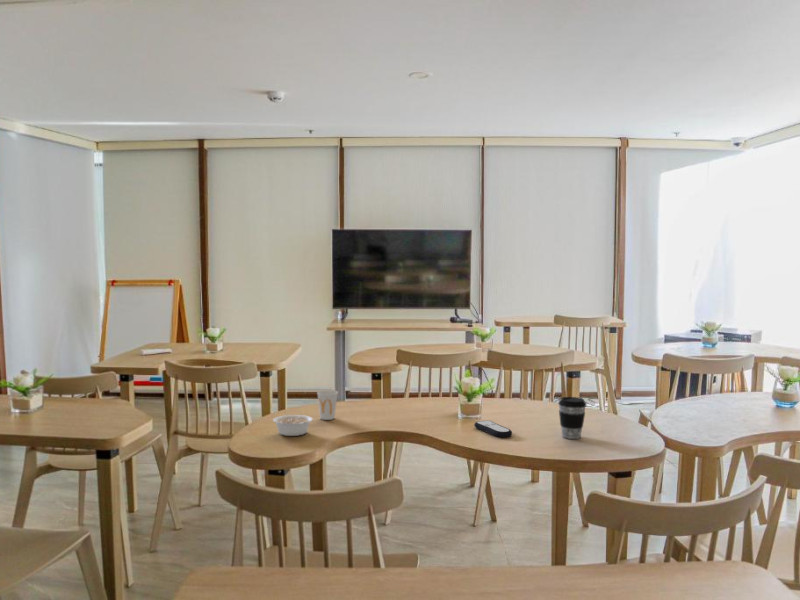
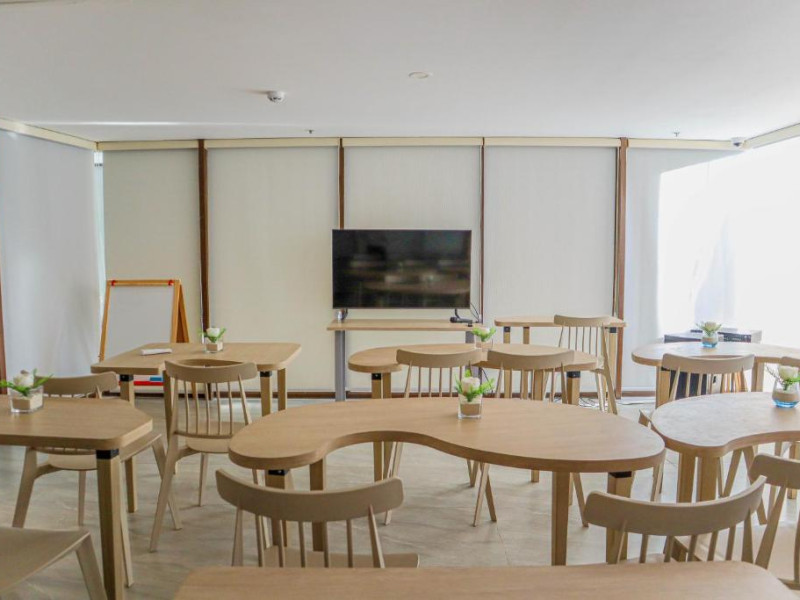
- remote control [473,420,513,438]
- coffee cup [557,396,587,440]
- legume [272,414,314,437]
- cup [316,389,339,421]
